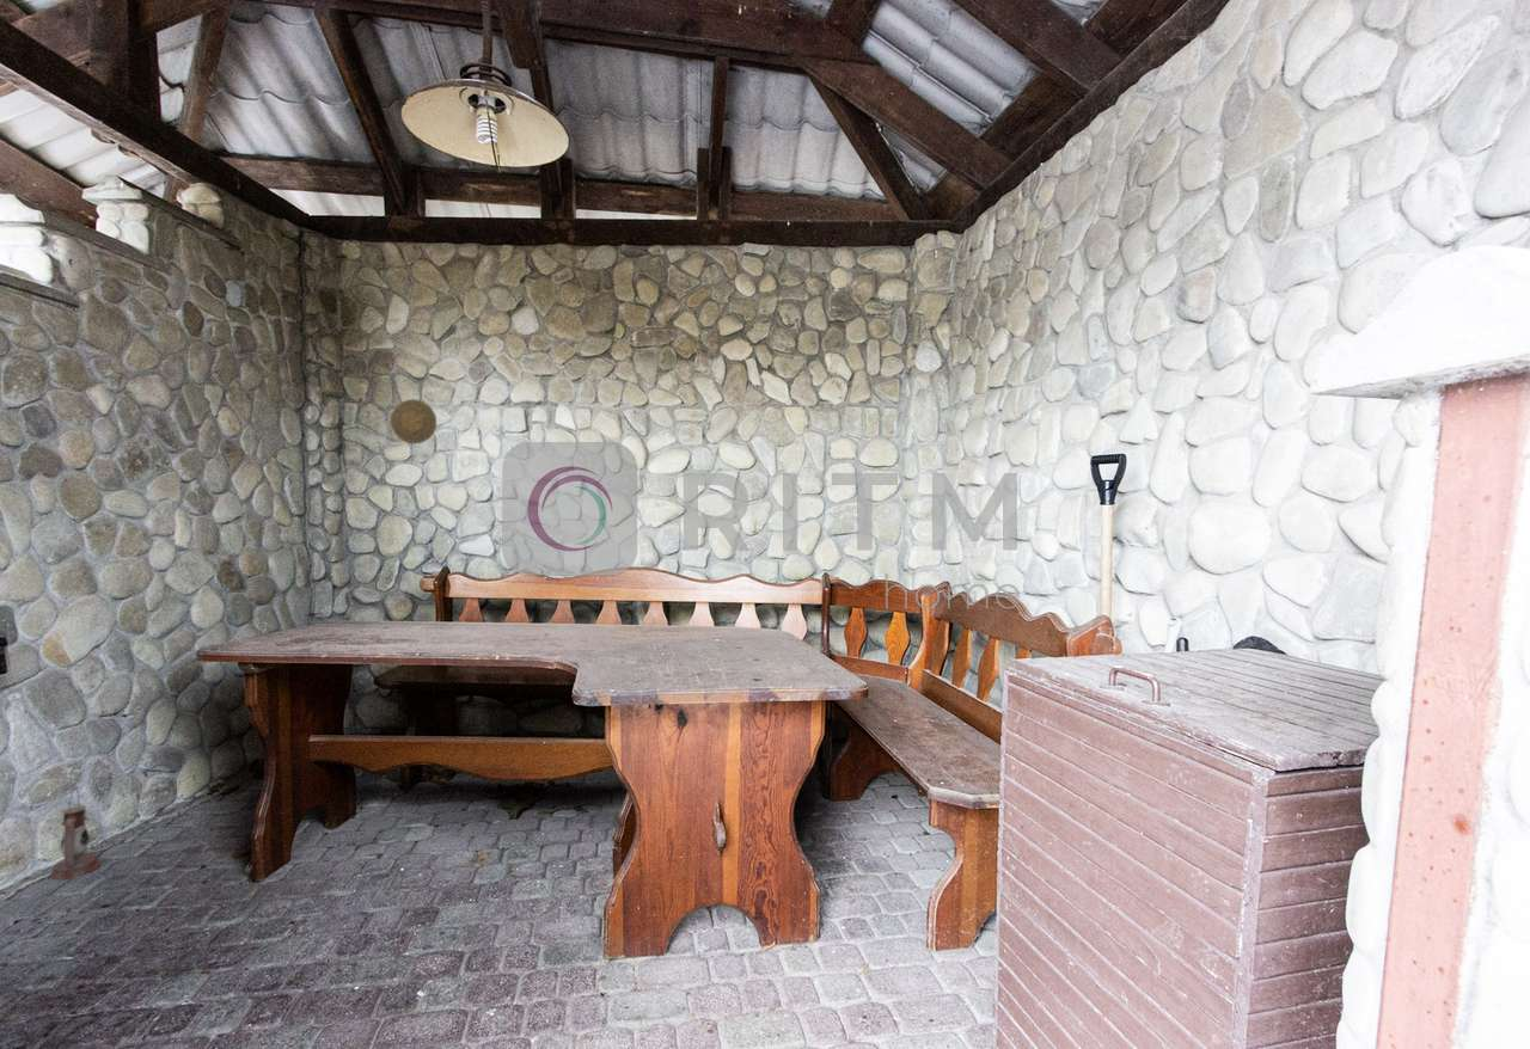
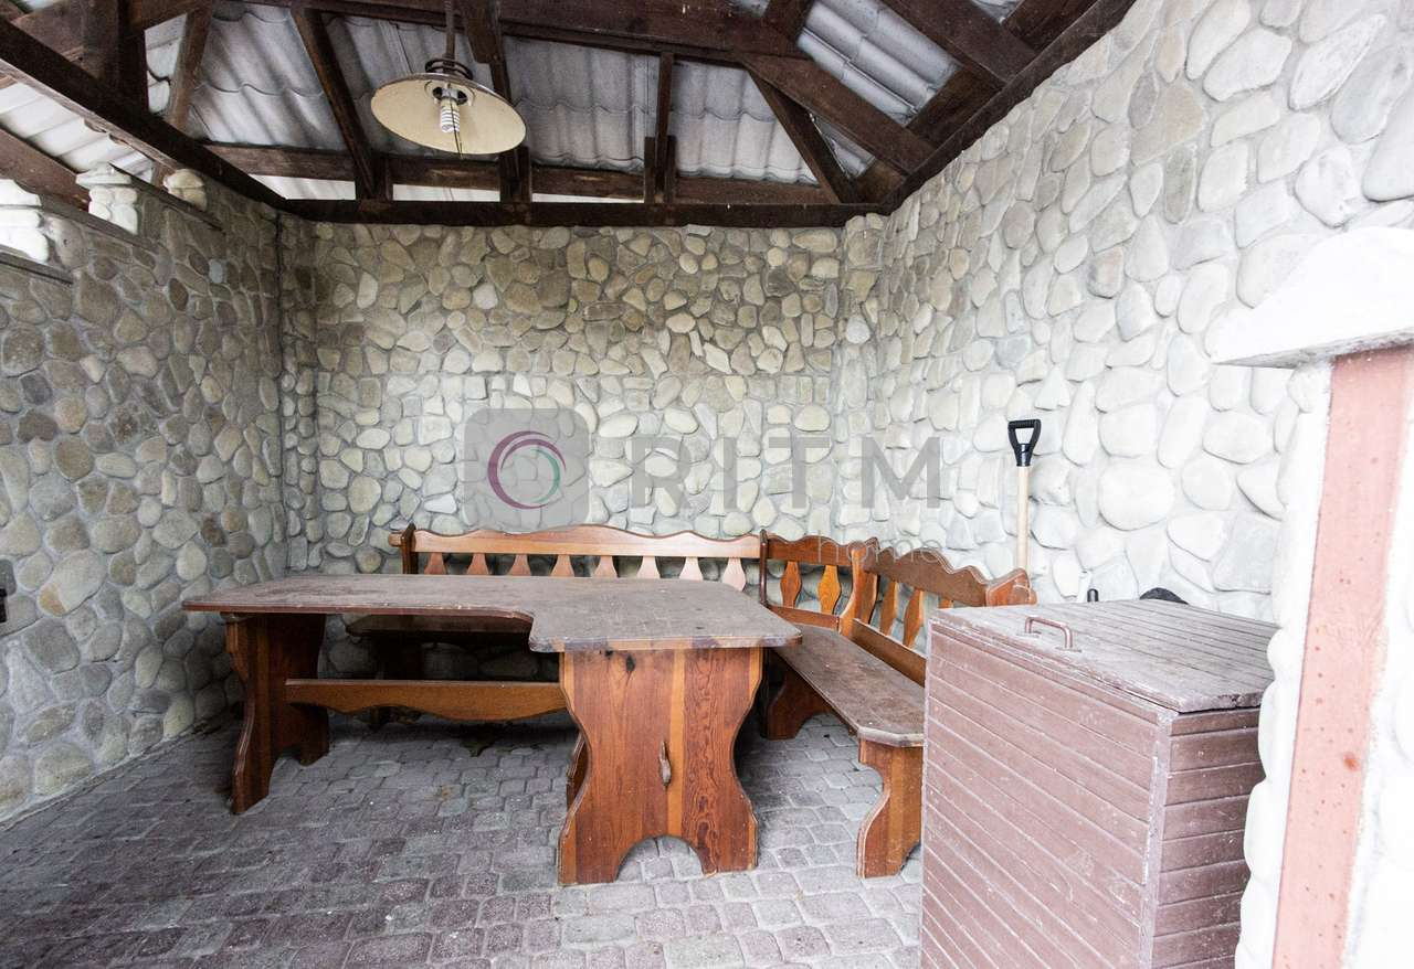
- lantern [49,785,102,881]
- decorative plate [390,398,437,444]
